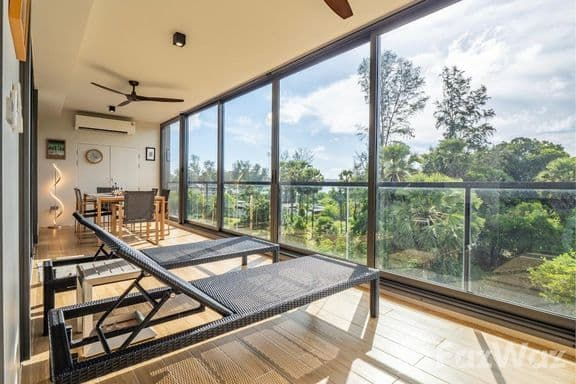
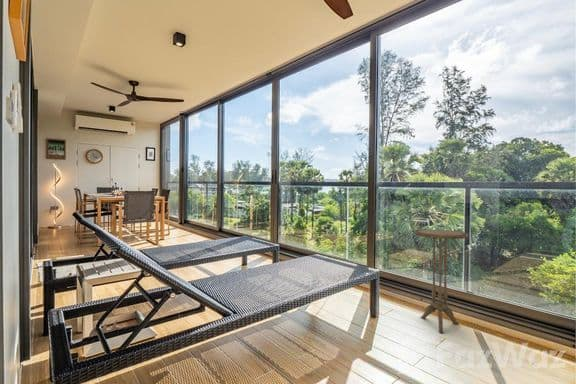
+ side table [413,228,470,334]
